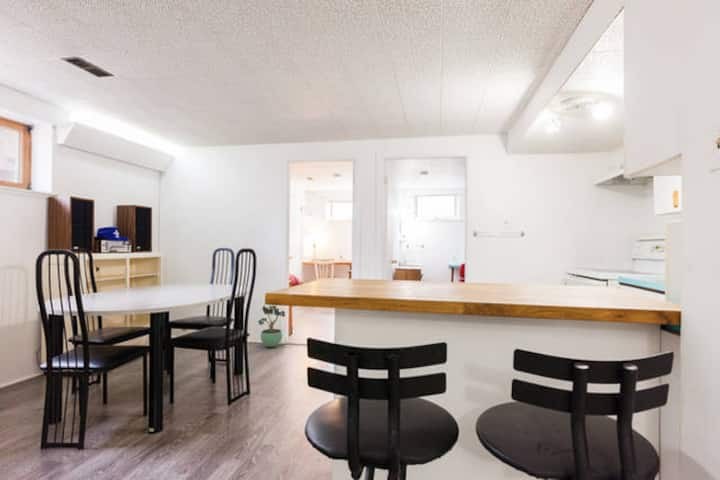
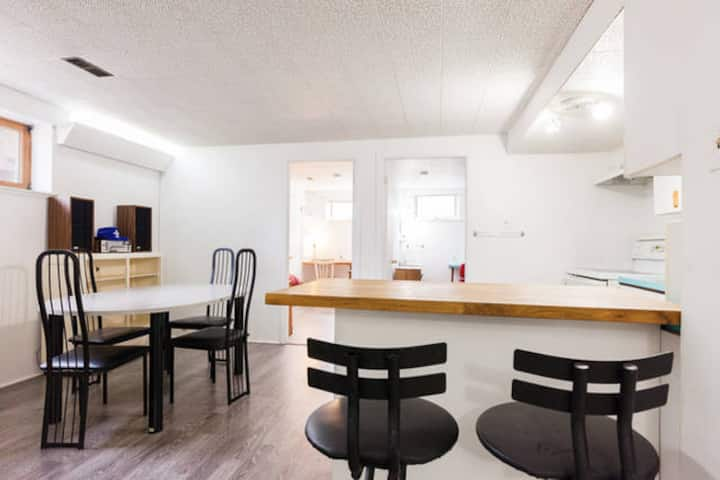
- potted plant [257,305,286,348]
